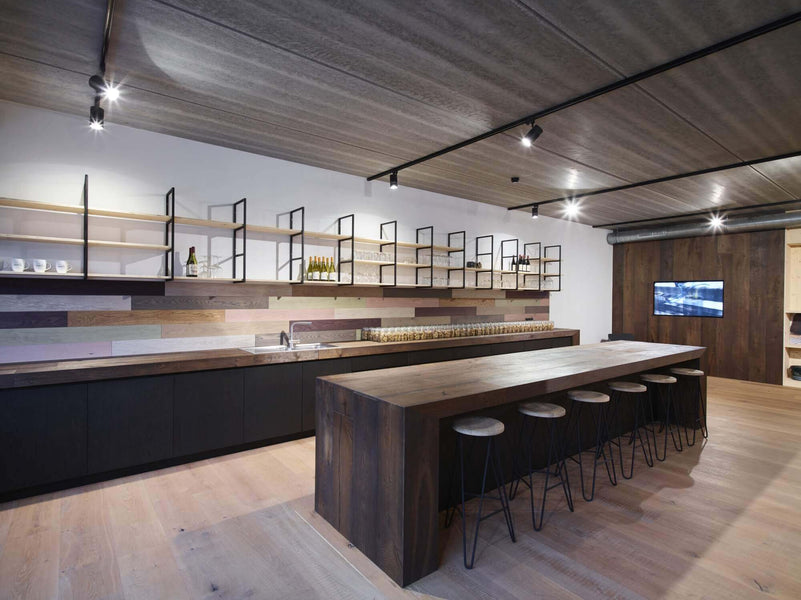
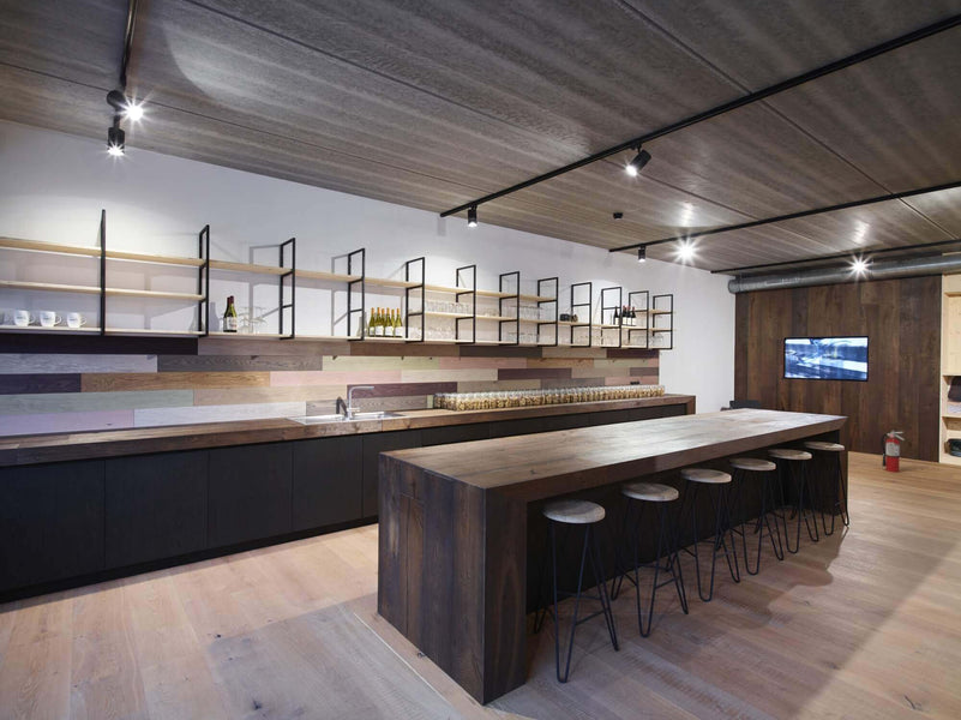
+ fire extinguisher [879,428,906,473]
